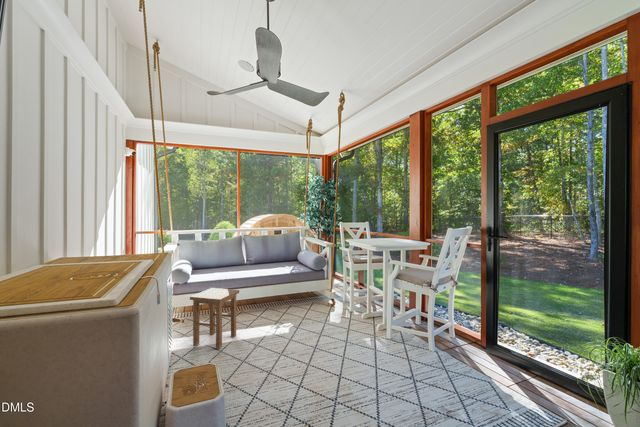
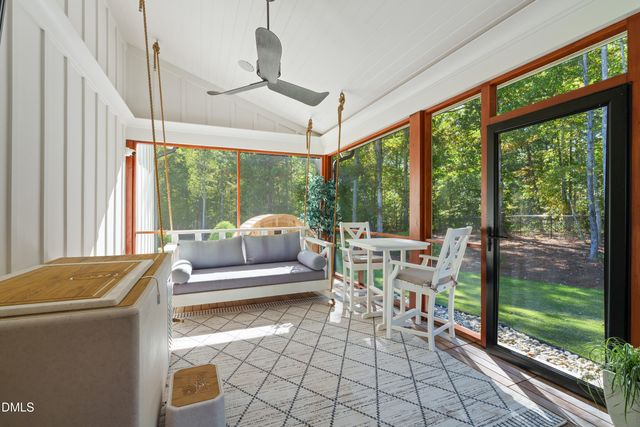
- stool [189,287,240,350]
